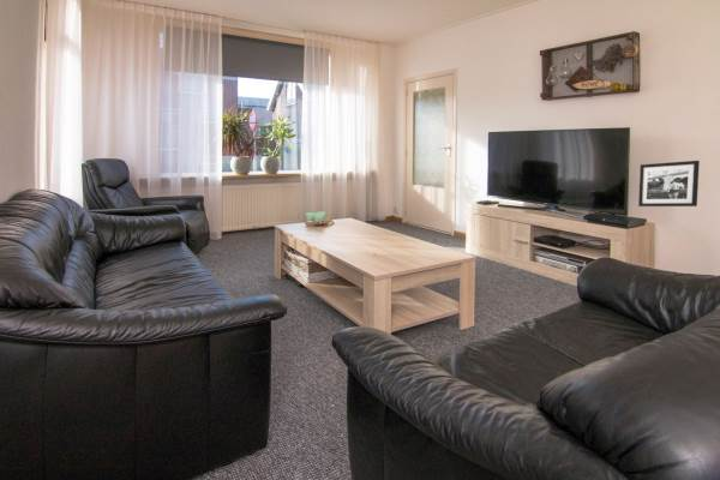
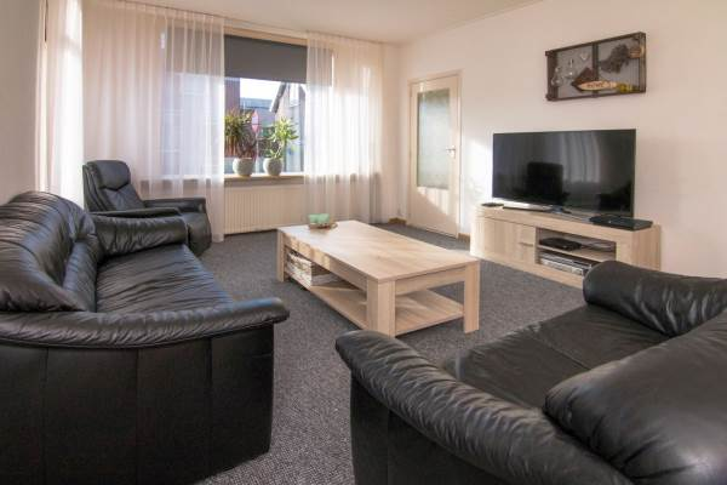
- picture frame [637,160,701,208]
